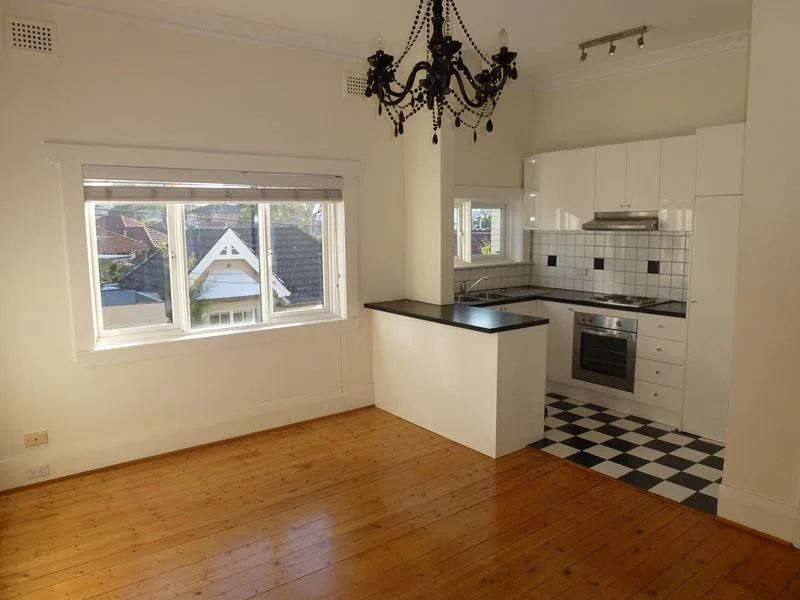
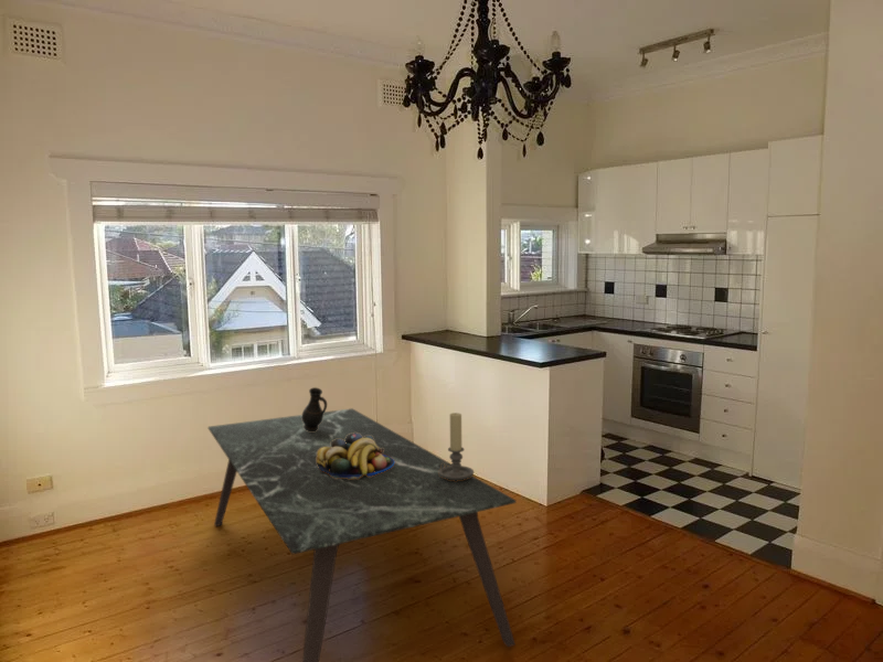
+ jug [301,386,328,431]
+ fruit bowl [317,433,395,479]
+ dining table [206,407,518,662]
+ candle holder [438,412,475,481]
